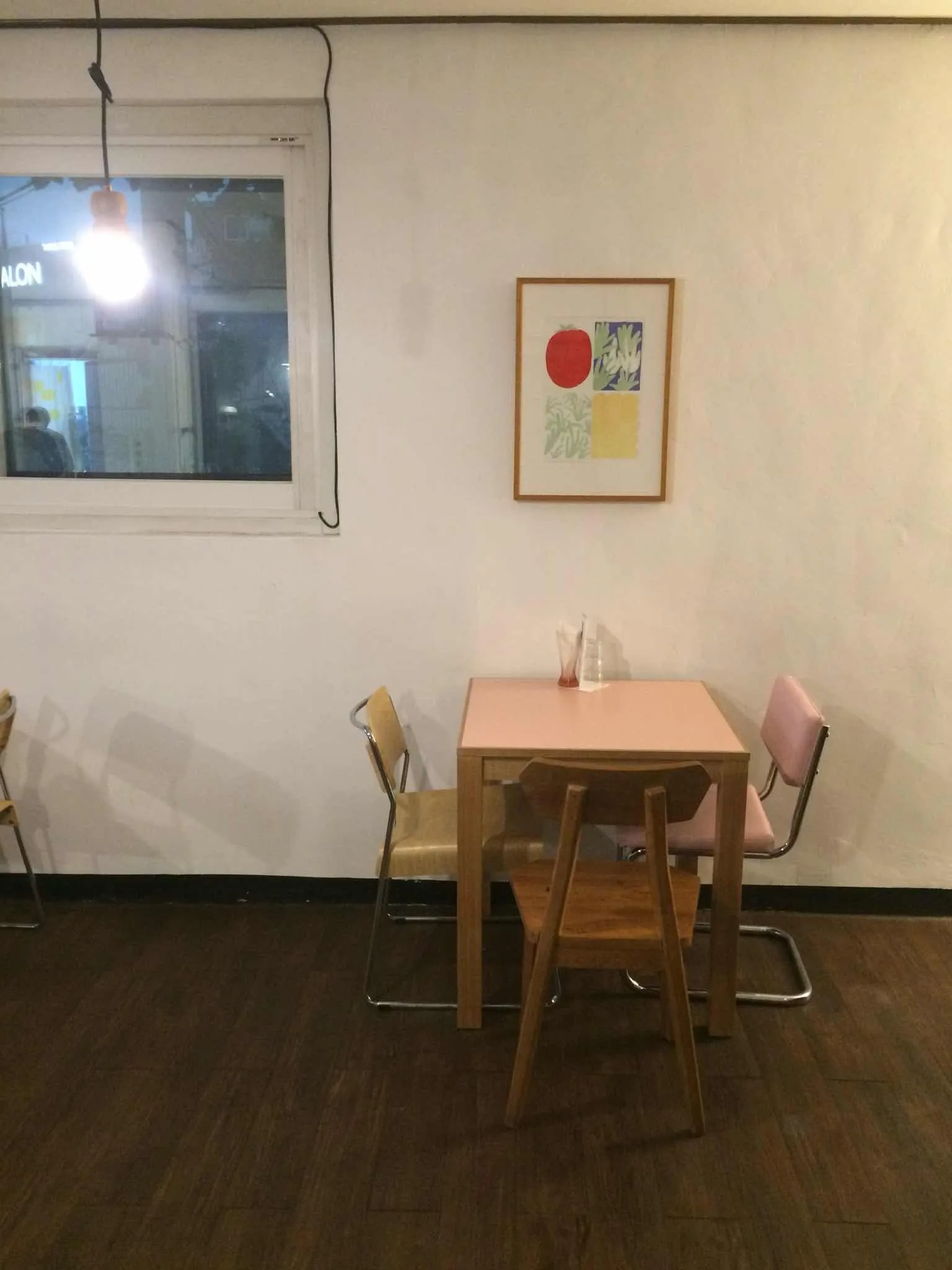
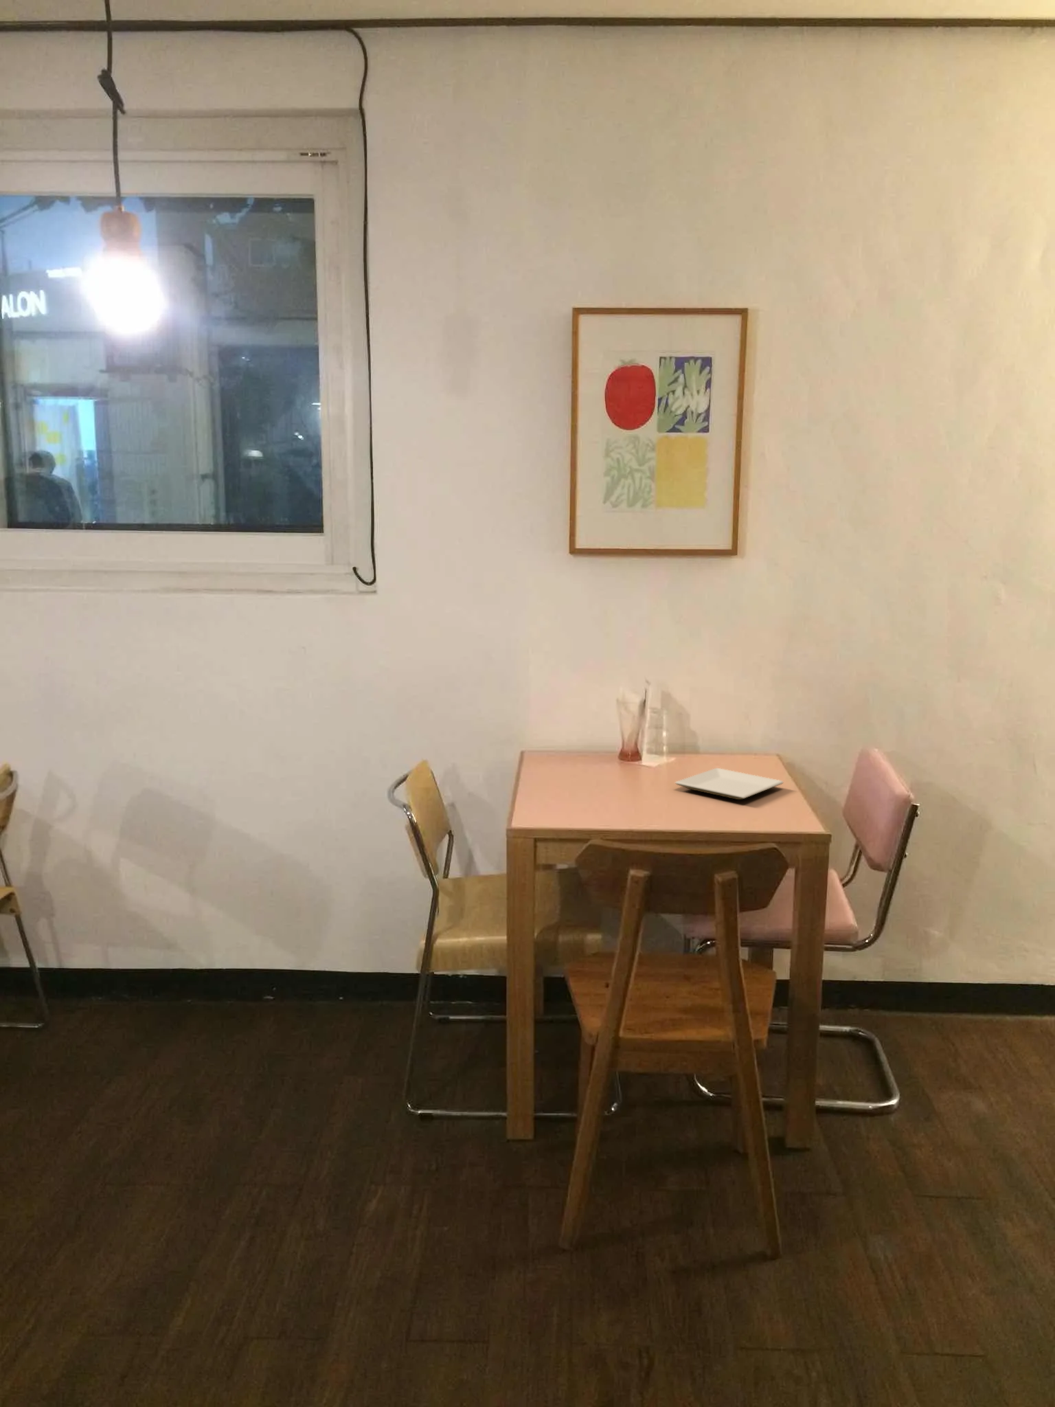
+ plate [675,768,785,800]
